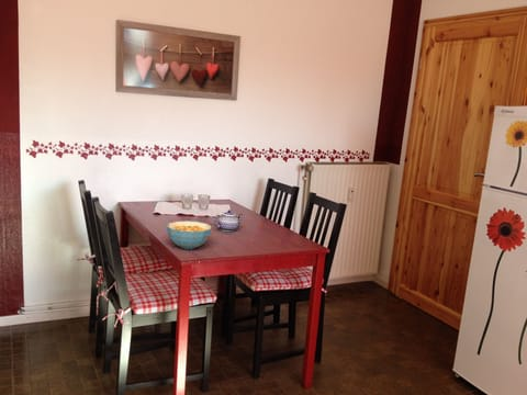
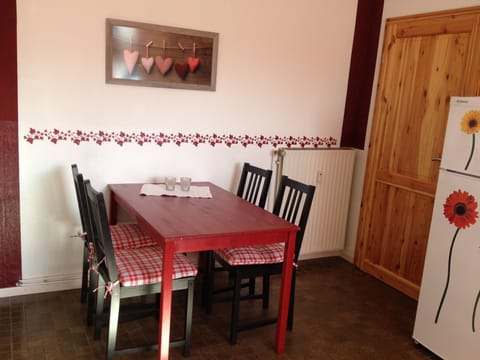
- cereal bowl [166,221,213,250]
- teapot [212,208,244,233]
